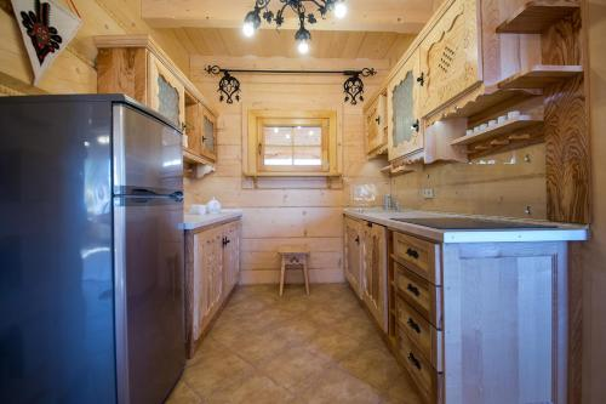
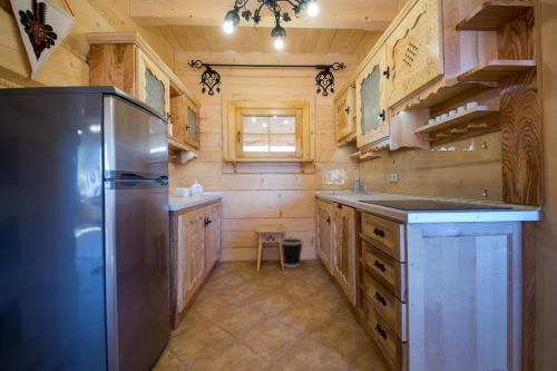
+ wastebasket [281,236,304,269]
